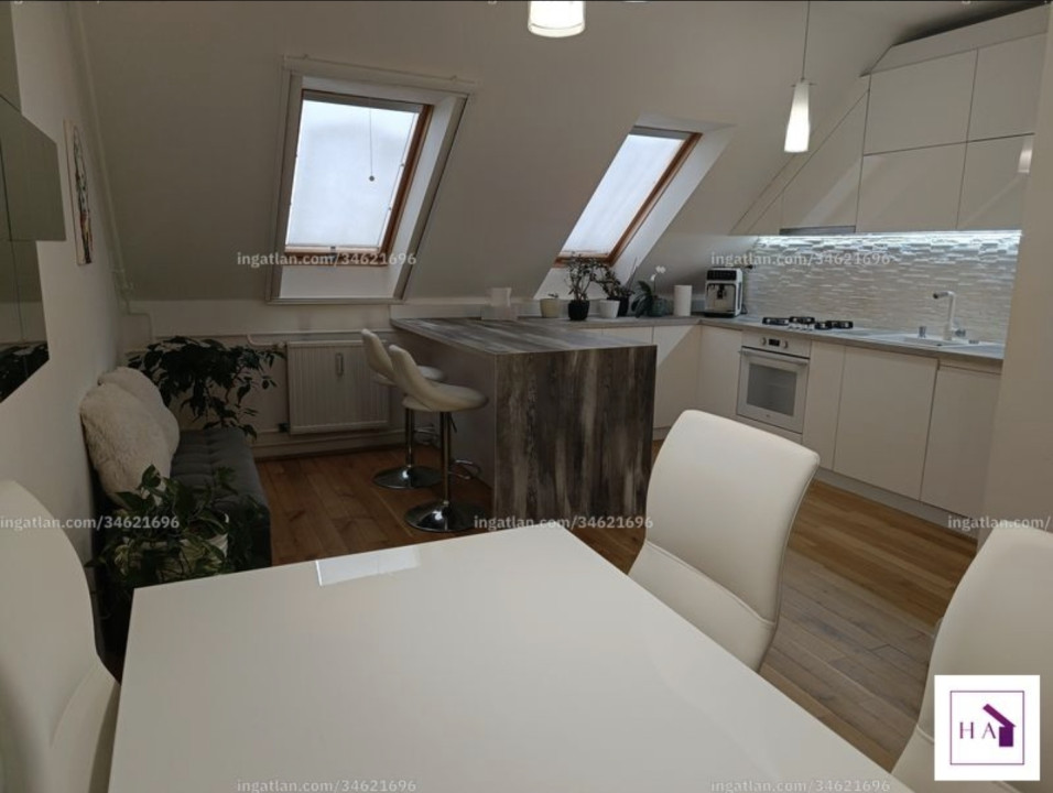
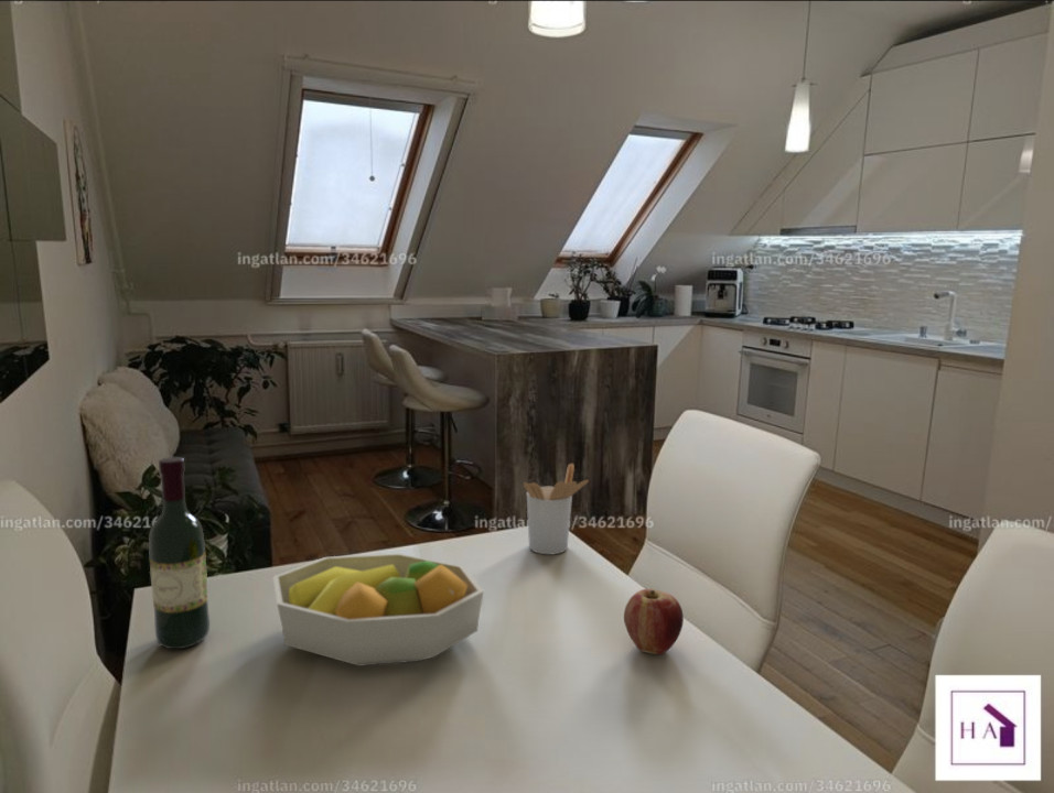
+ apple [623,588,685,655]
+ wine bottle [148,456,211,650]
+ fruit bowl [272,552,485,667]
+ utensil holder [523,463,590,555]
